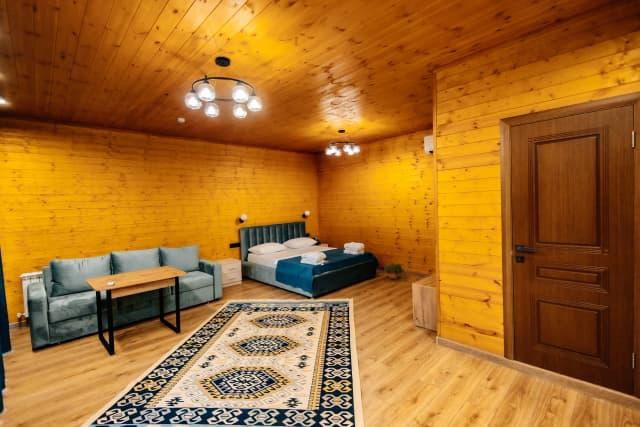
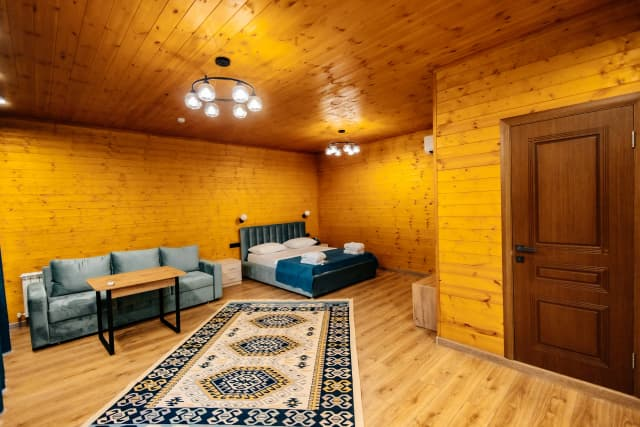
- potted plant [380,261,406,281]
